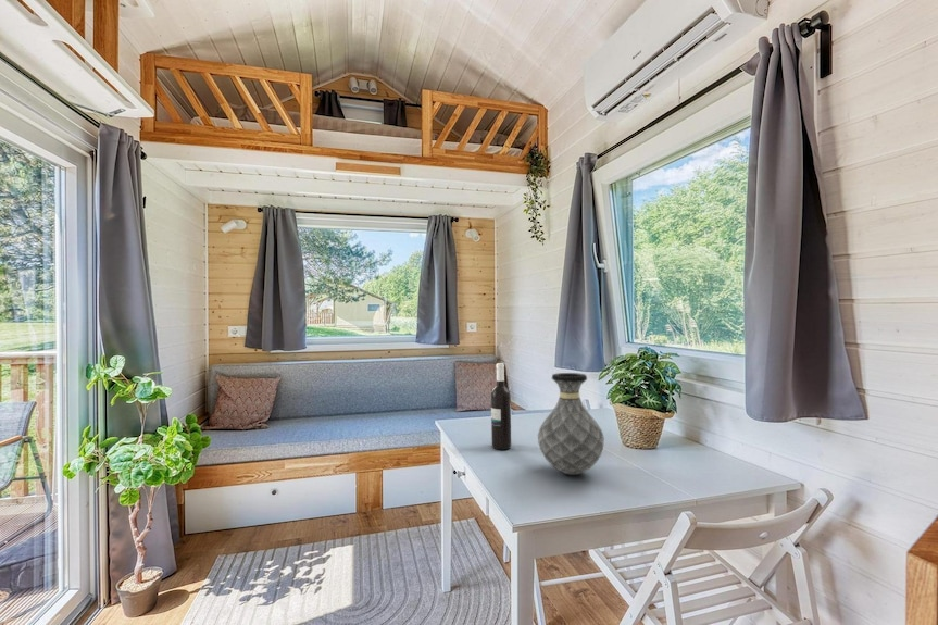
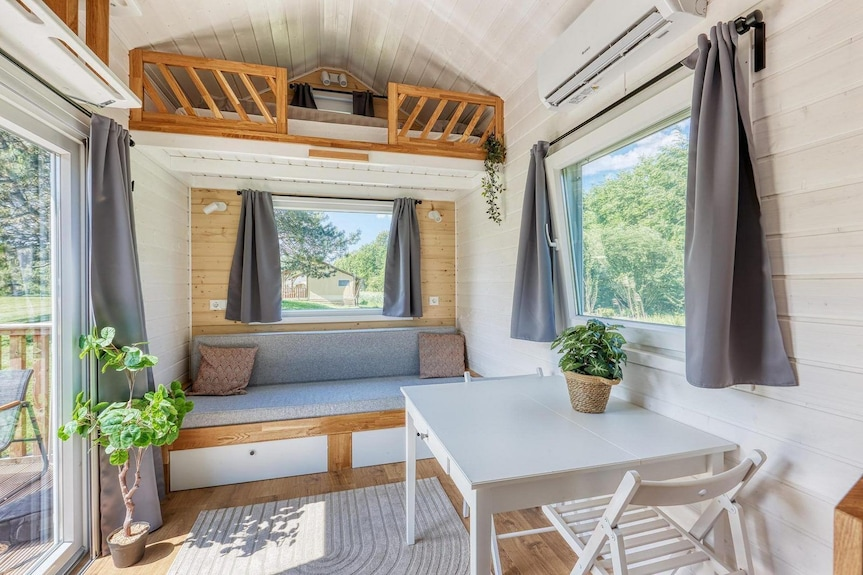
- vase [537,372,605,476]
- wine bottle [490,362,512,451]
